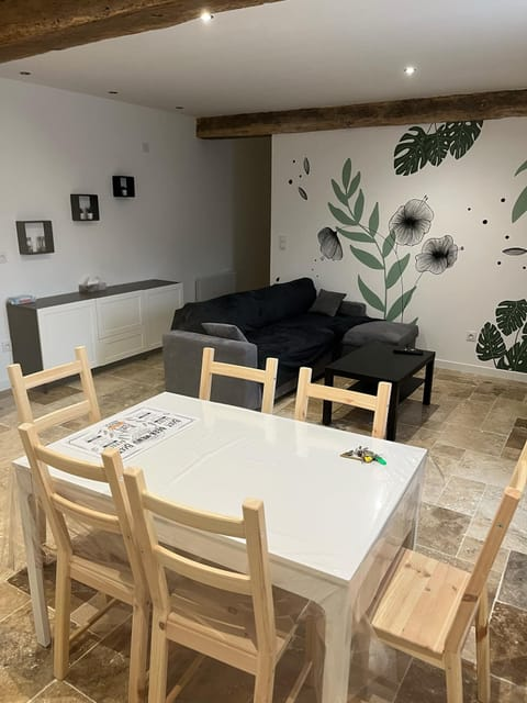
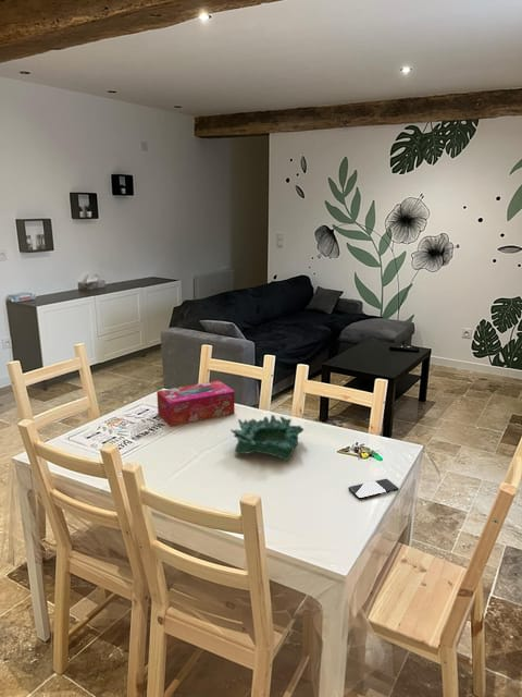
+ tissue box [156,379,236,427]
+ decorative bowl [229,414,304,462]
+ smartphone [347,478,400,500]
